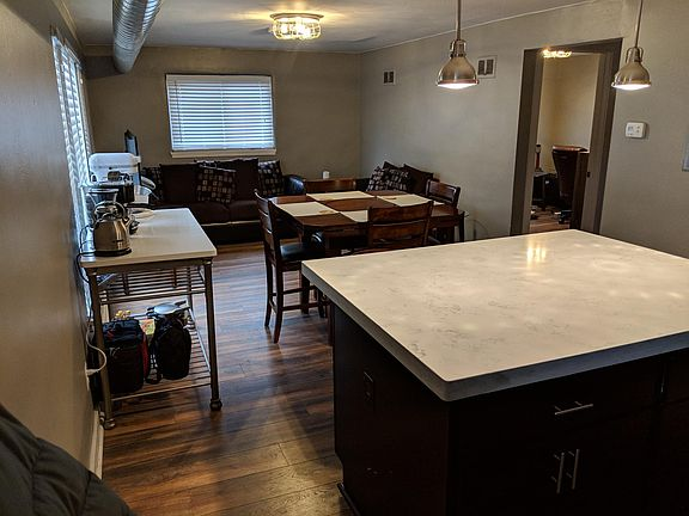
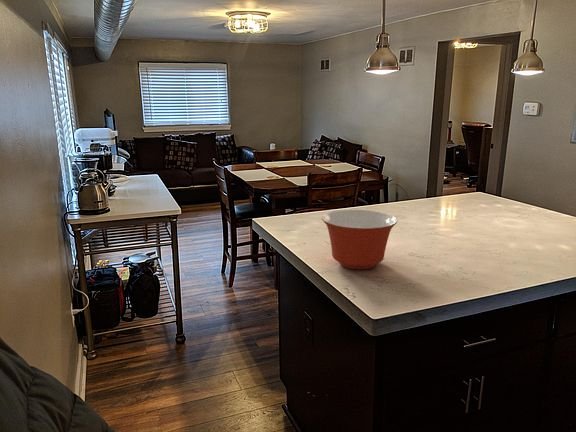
+ mixing bowl [321,209,398,270]
